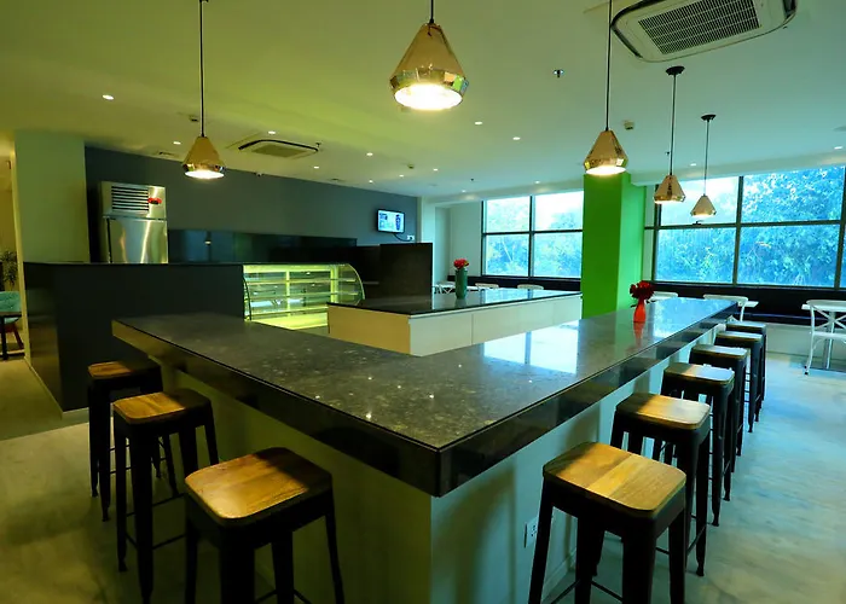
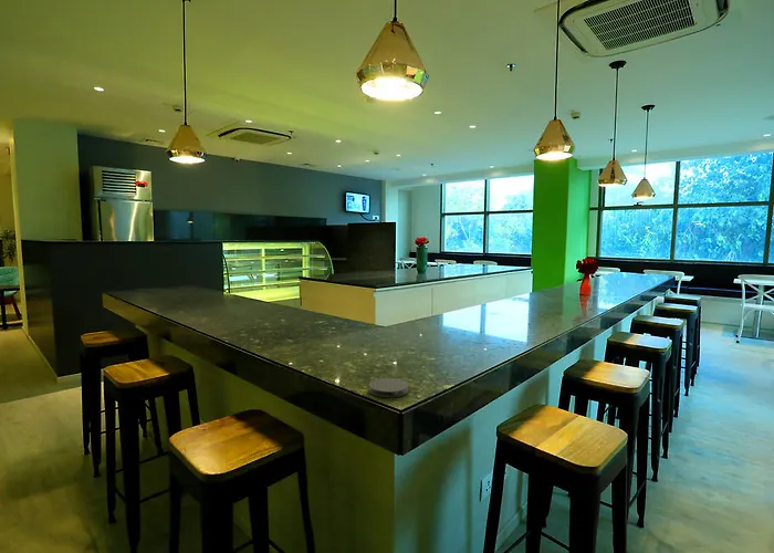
+ coaster [368,377,409,398]
